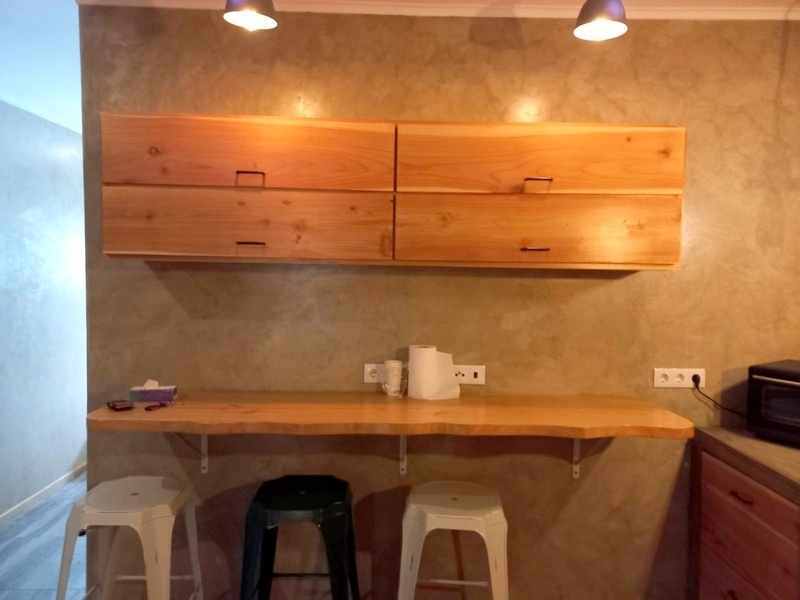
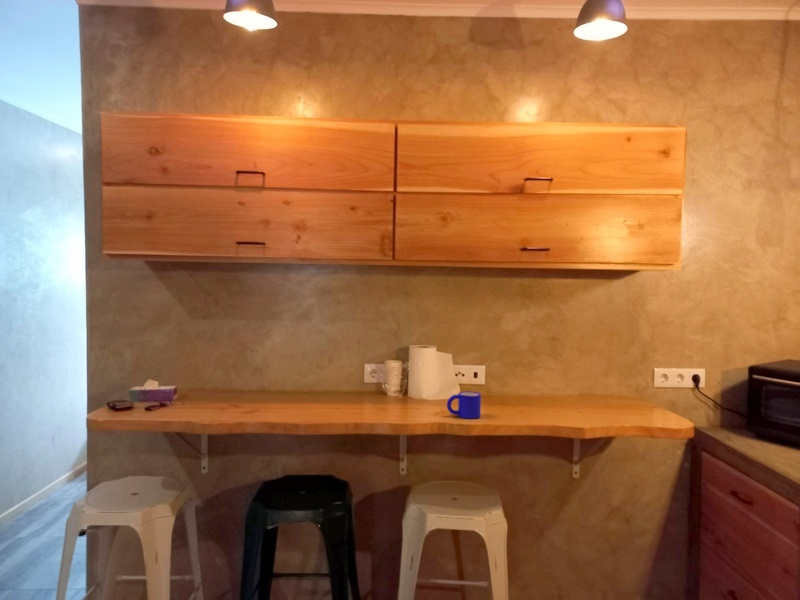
+ mug [446,390,482,420]
